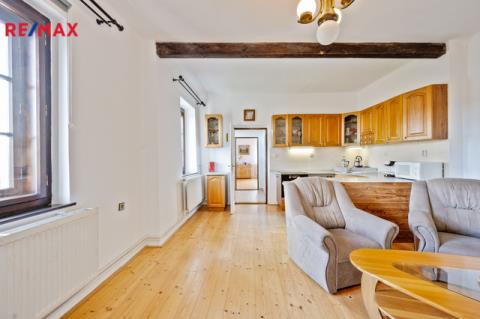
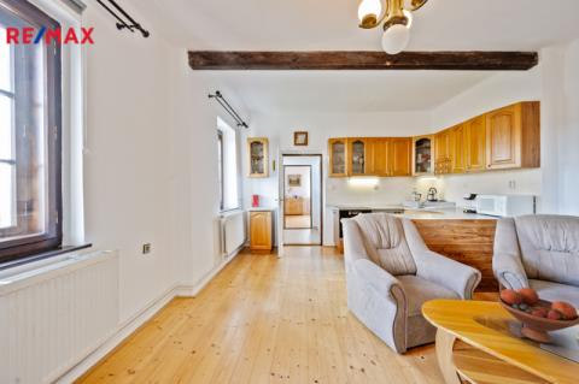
+ fruit bowl [497,286,579,344]
